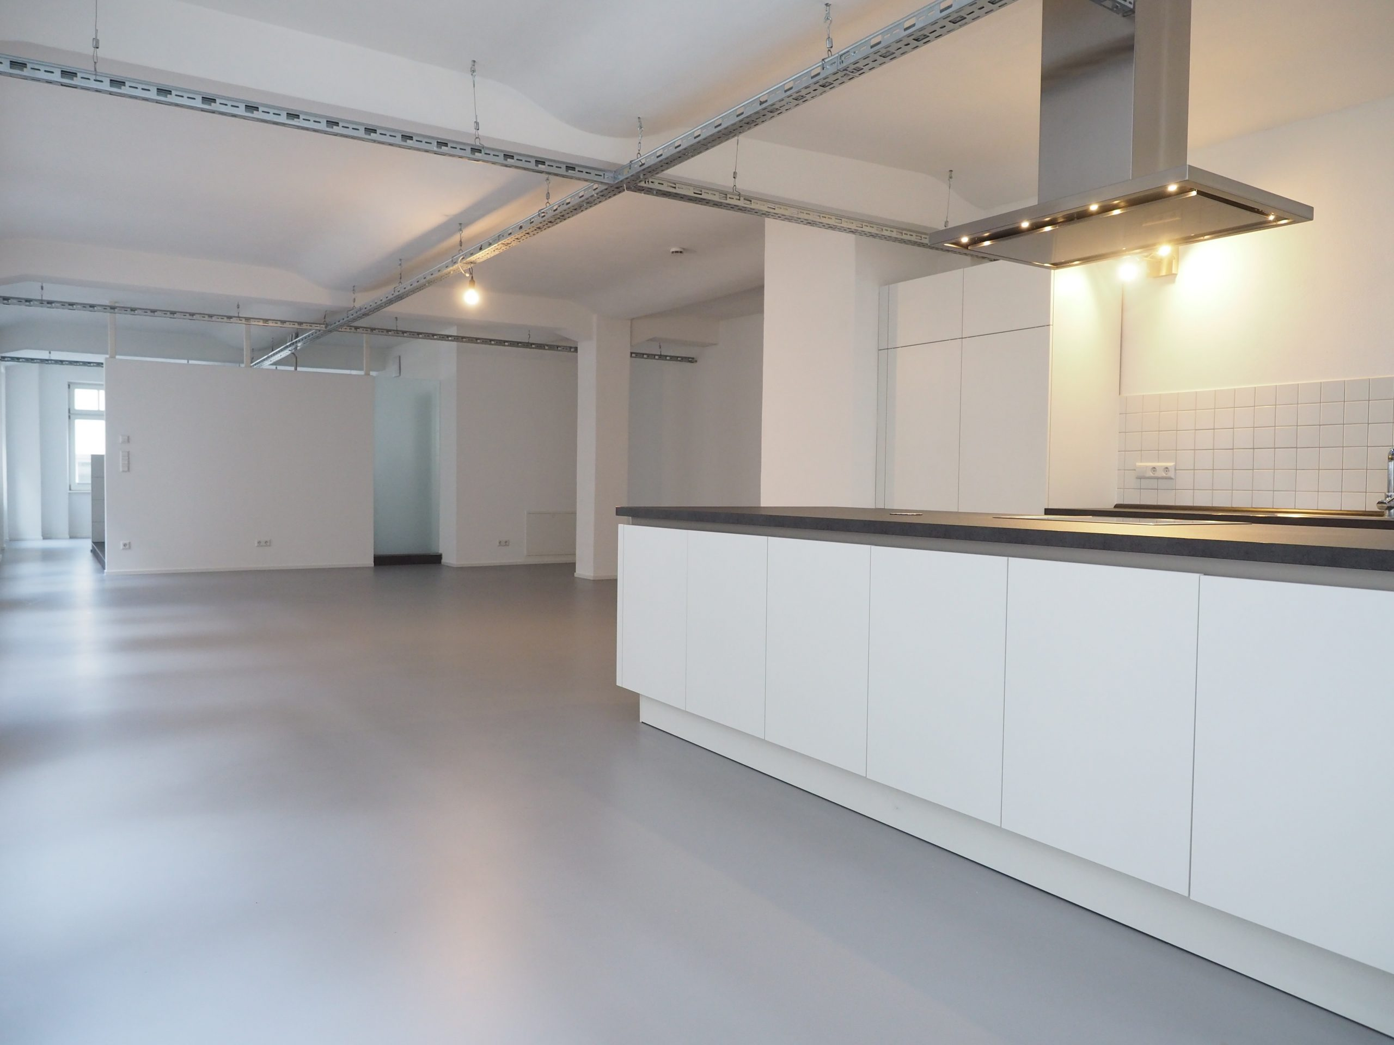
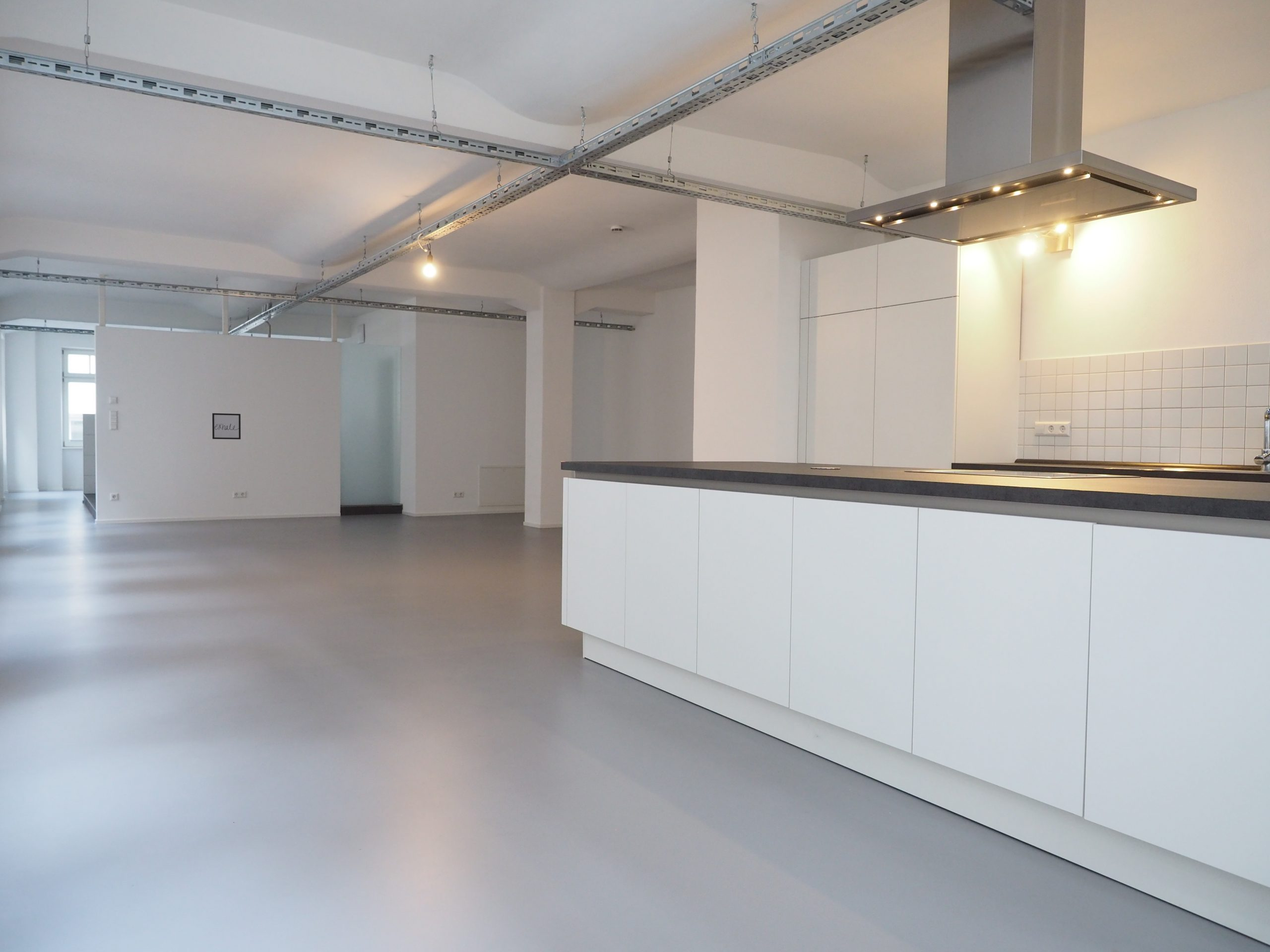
+ wall art [212,413,241,440]
